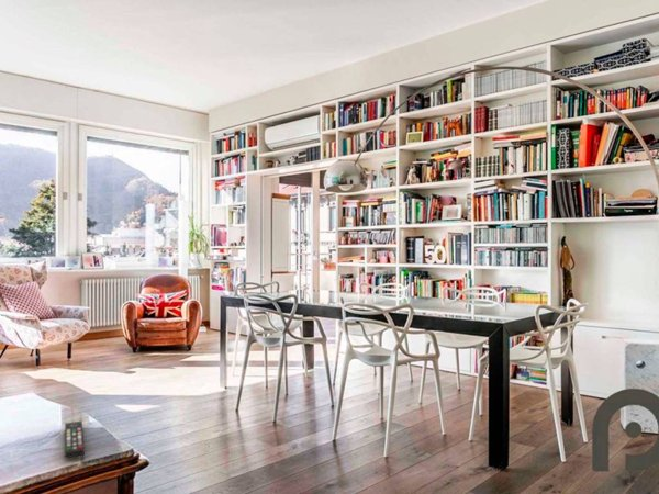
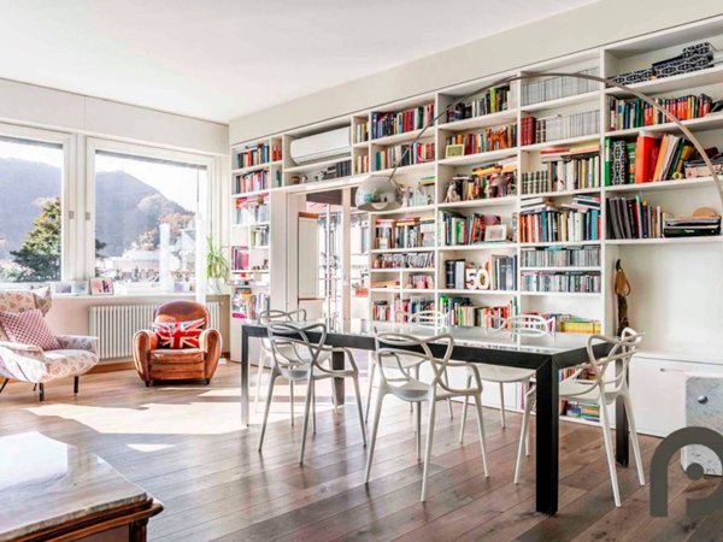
- remote control [64,420,86,460]
